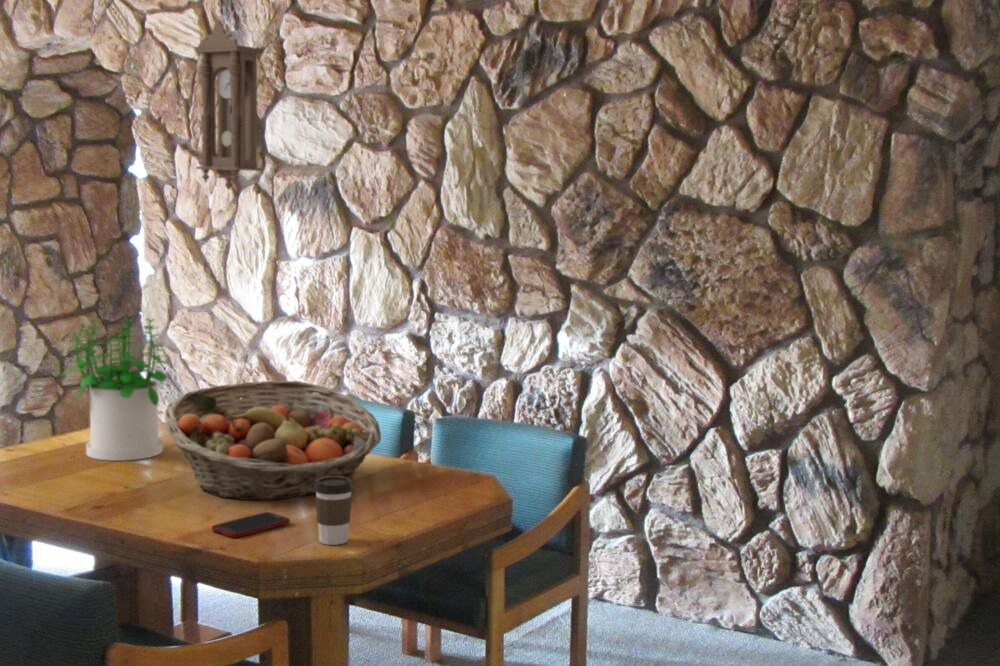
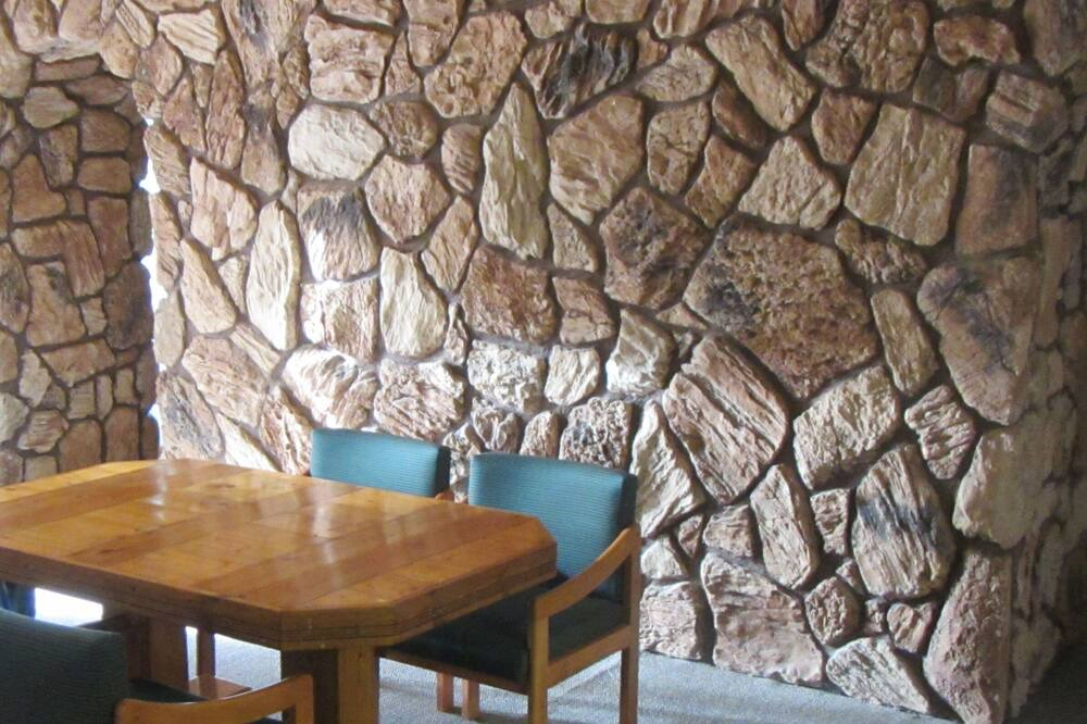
- fruit basket [164,380,382,501]
- cell phone [211,511,291,539]
- coffee cup [314,477,354,546]
- pendulum clock [193,19,264,191]
- potted plant [59,317,170,462]
